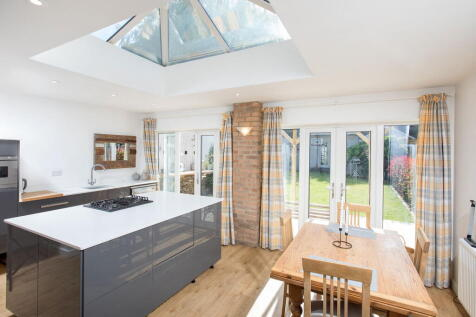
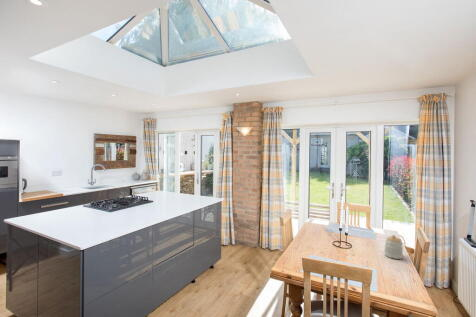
+ jar [383,234,404,260]
